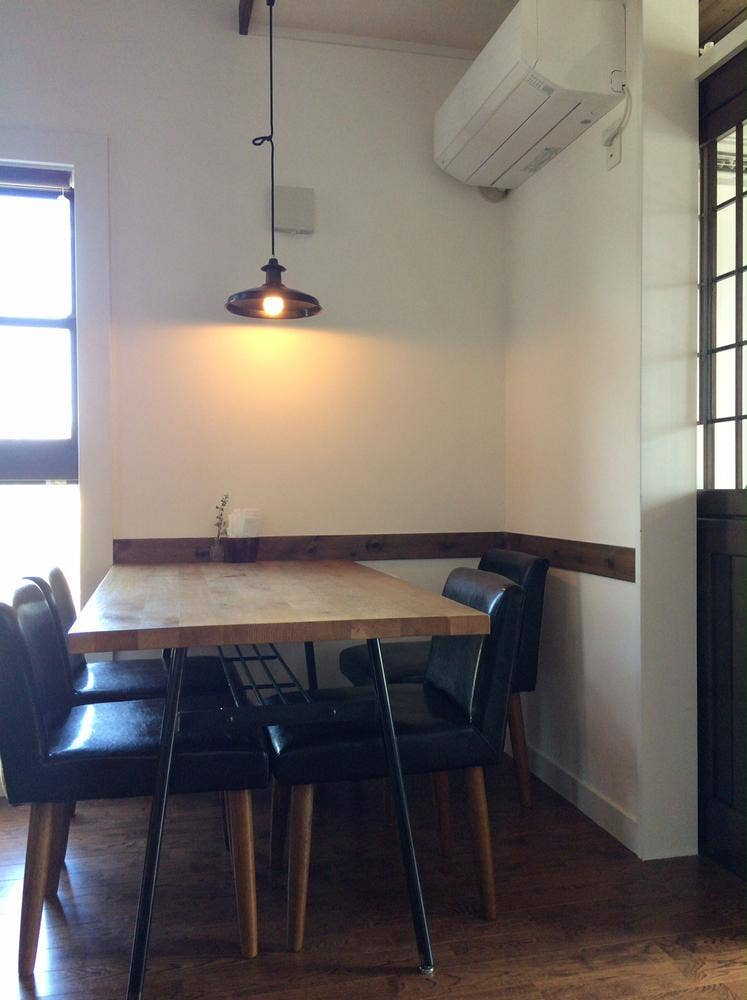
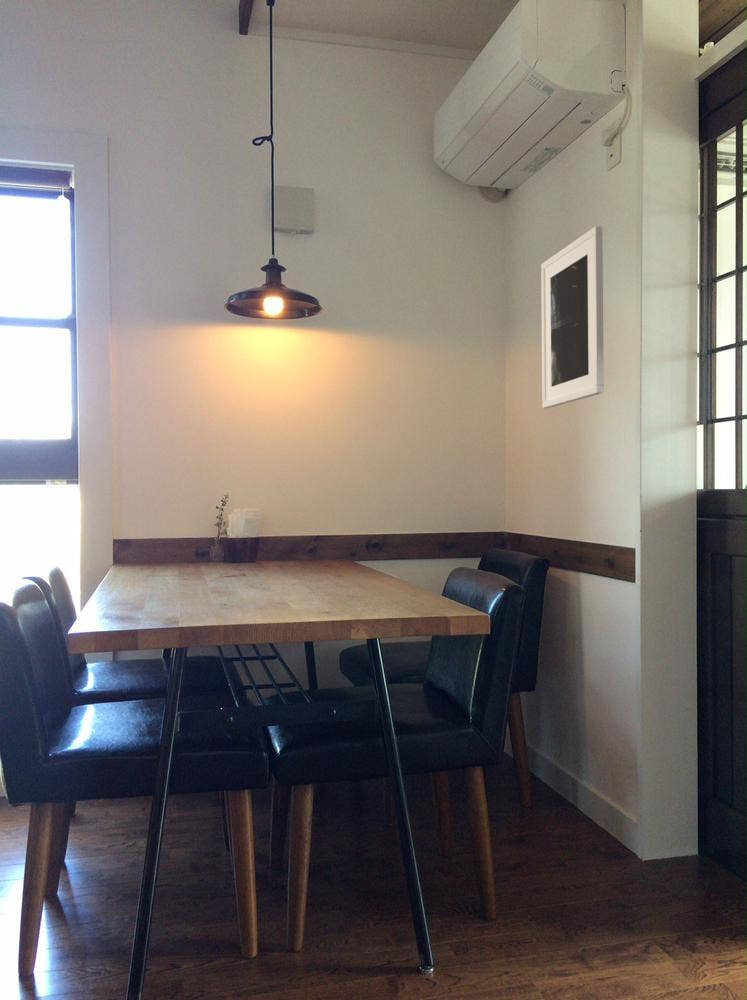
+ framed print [540,225,605,409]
